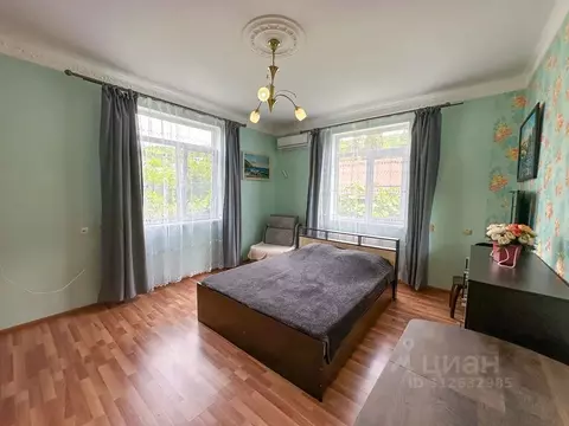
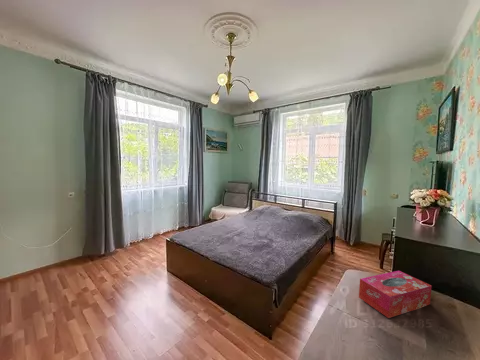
+ tissue box [358,270,433,319]
